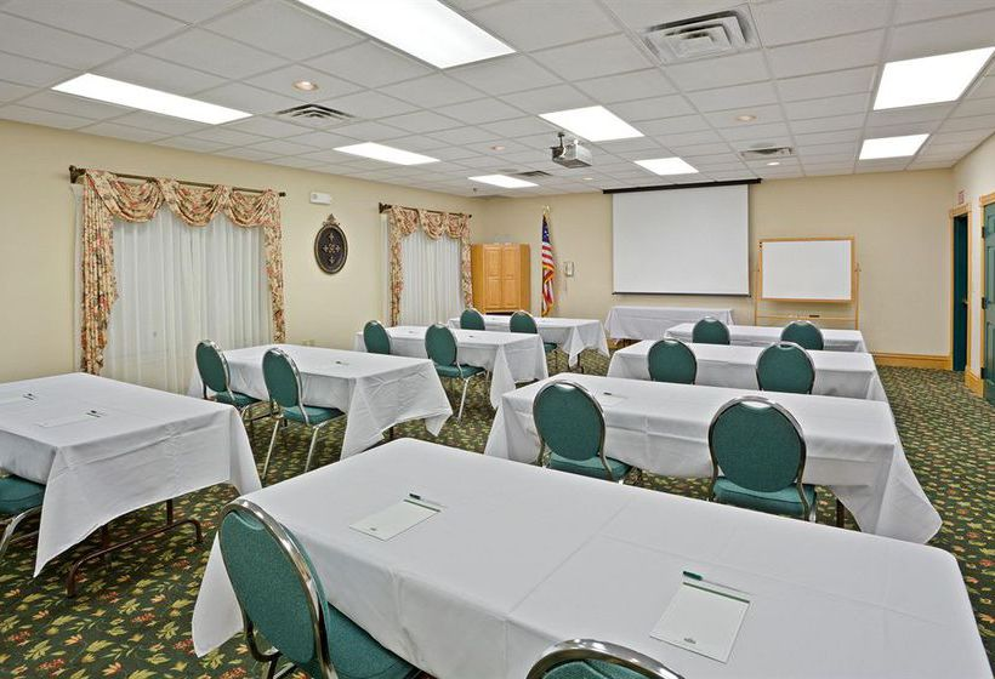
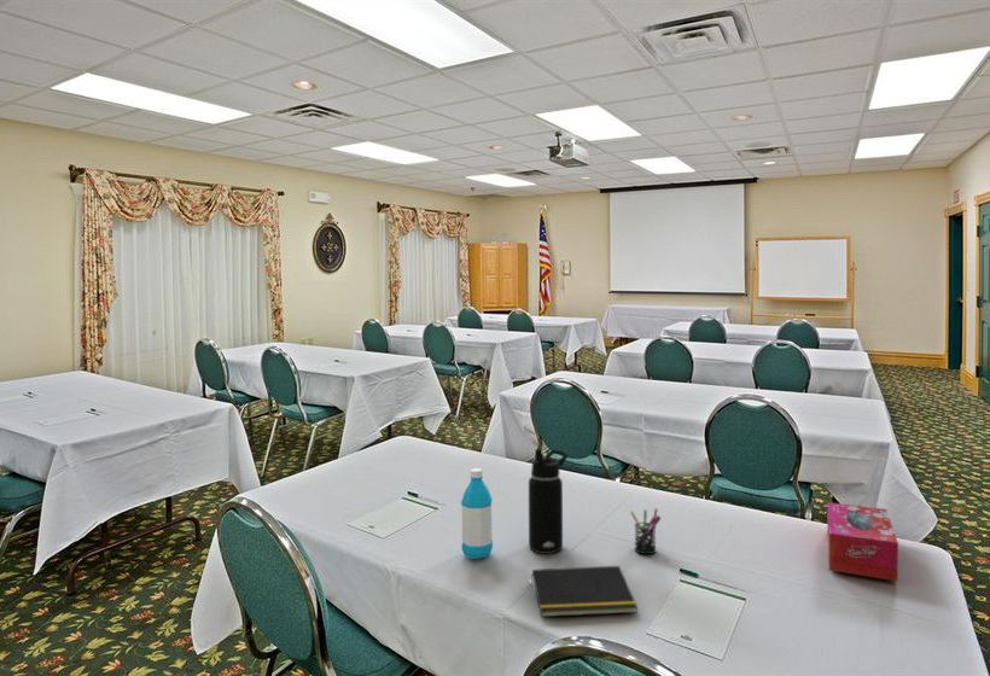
+ pen holder [629,507,663,555]
+ water bottle [528,448,569,555]
+ tissue box [826,501,899,582]
+ water bottle [460,467,494,560]
+ notepad [529,565,639,618]
